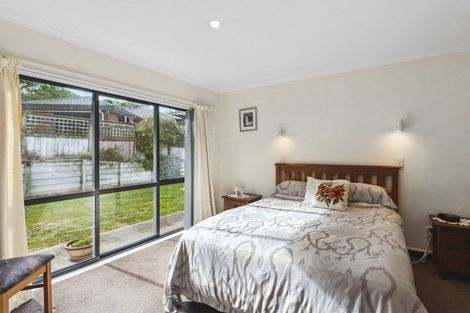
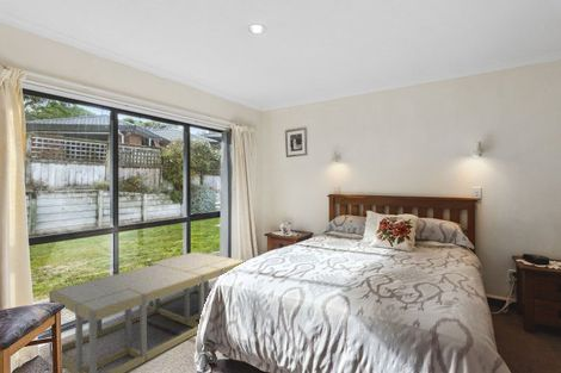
+ coffee table [48,250,247,373]
